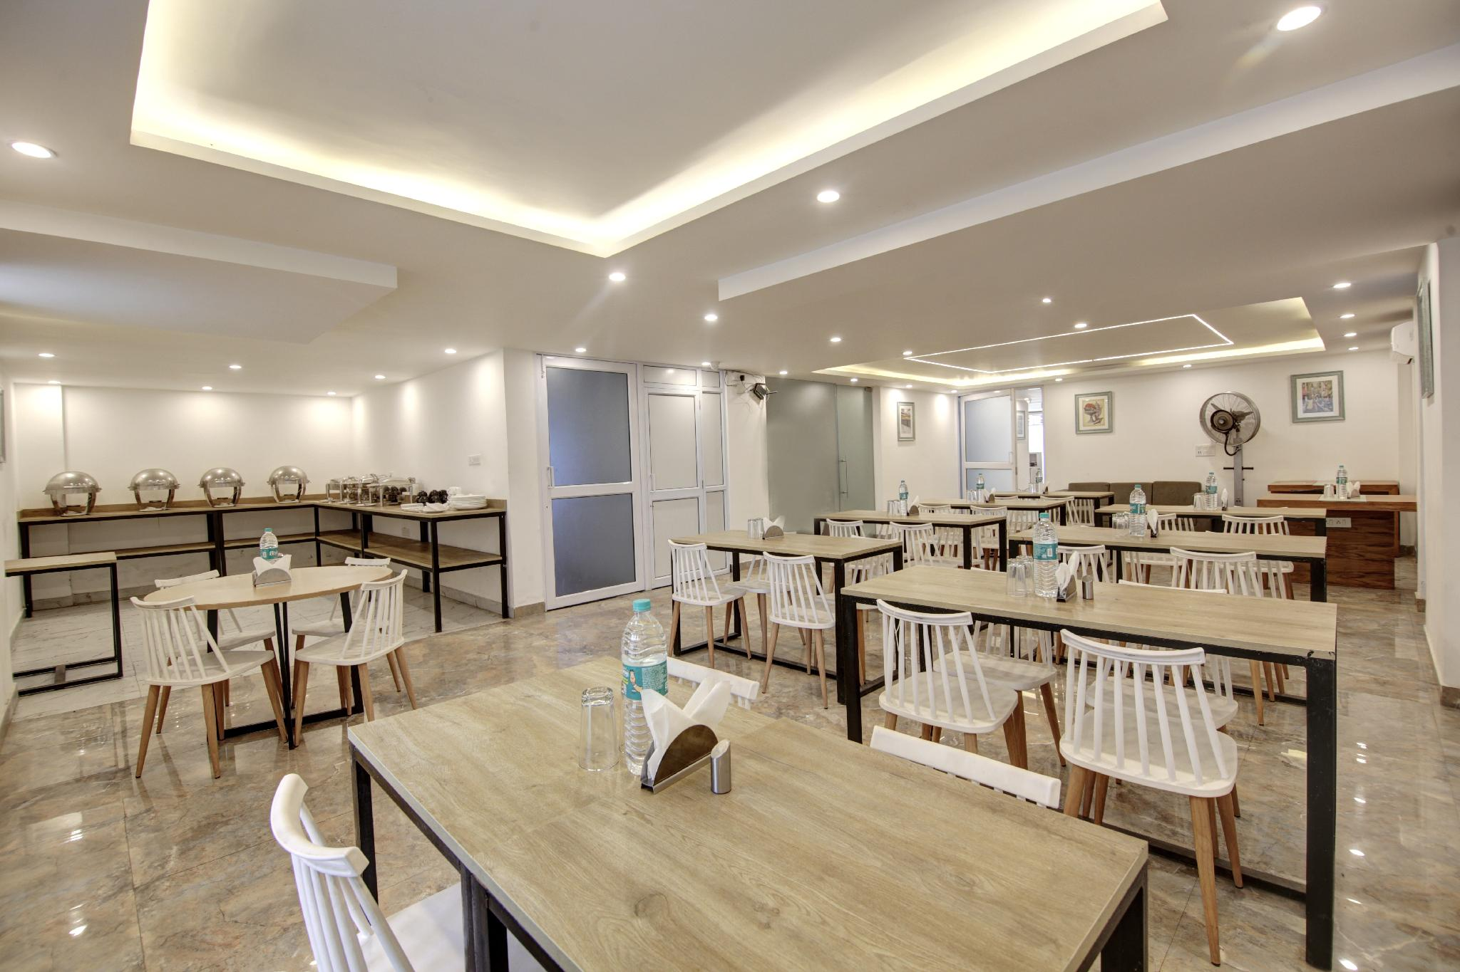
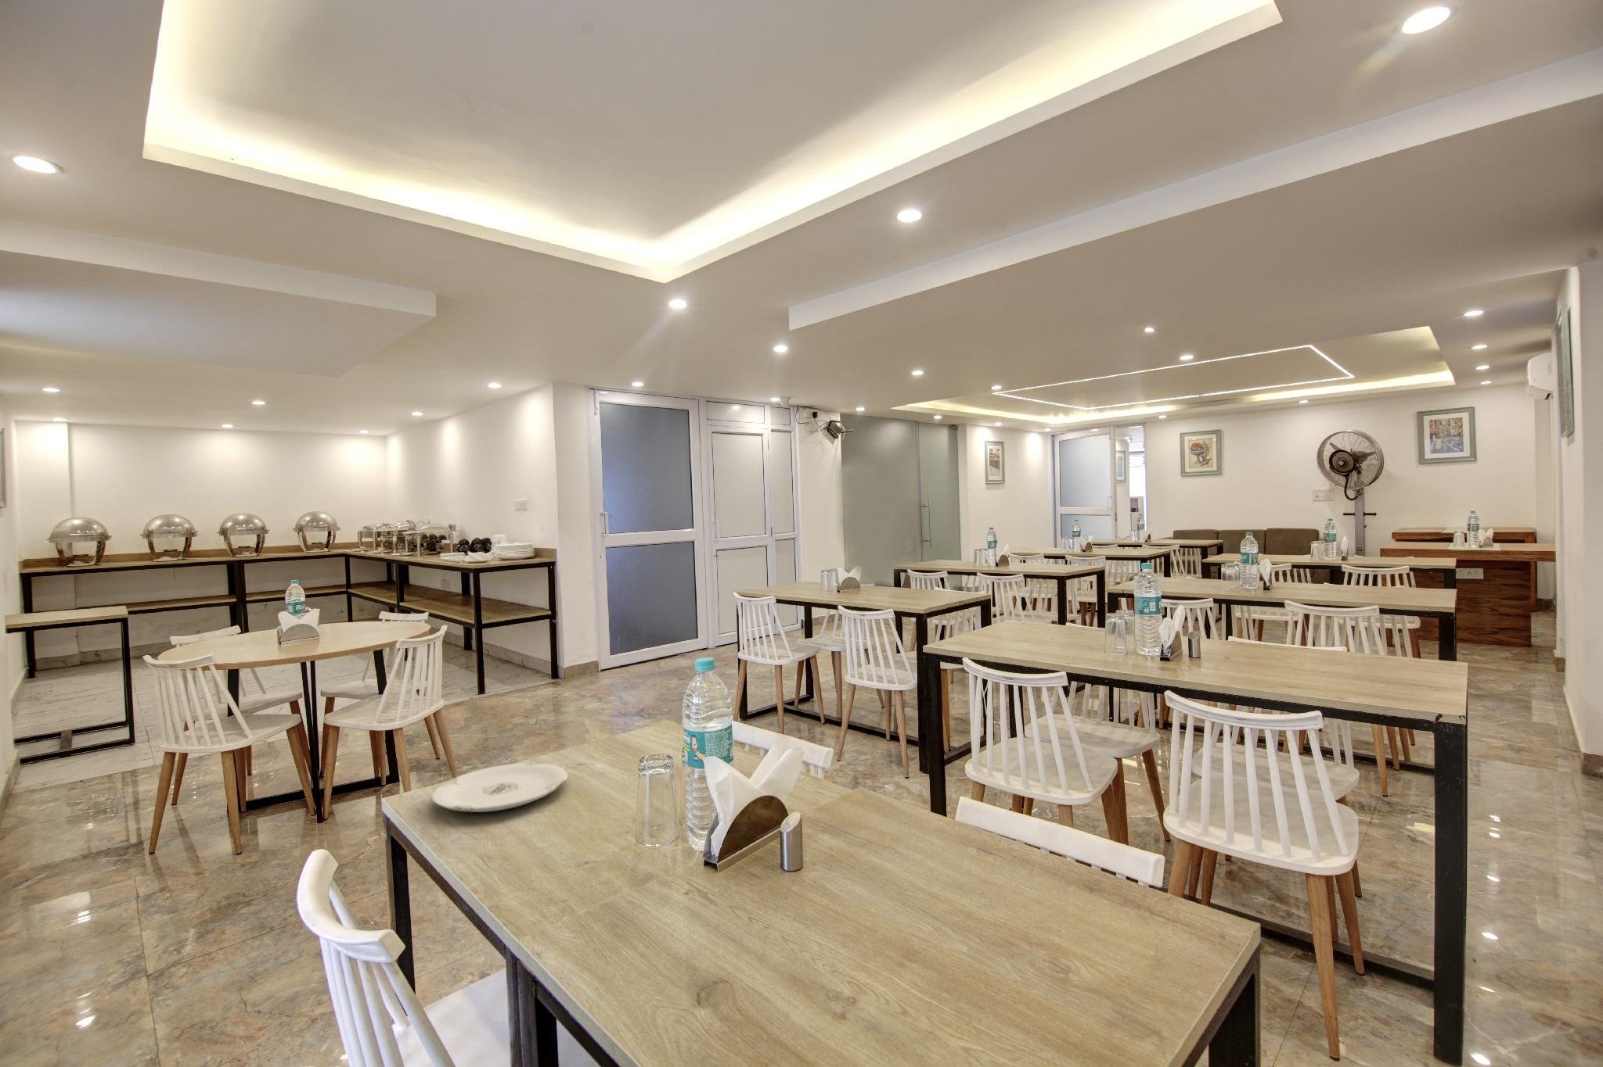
+ plate [430,762,568,813]
